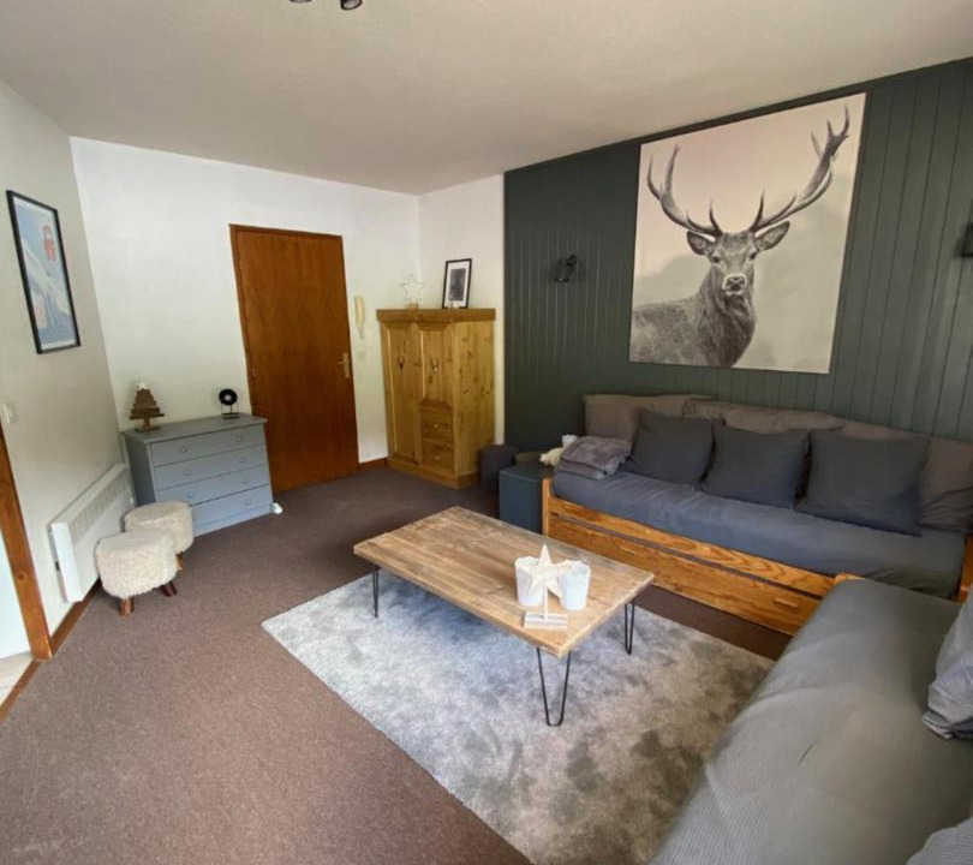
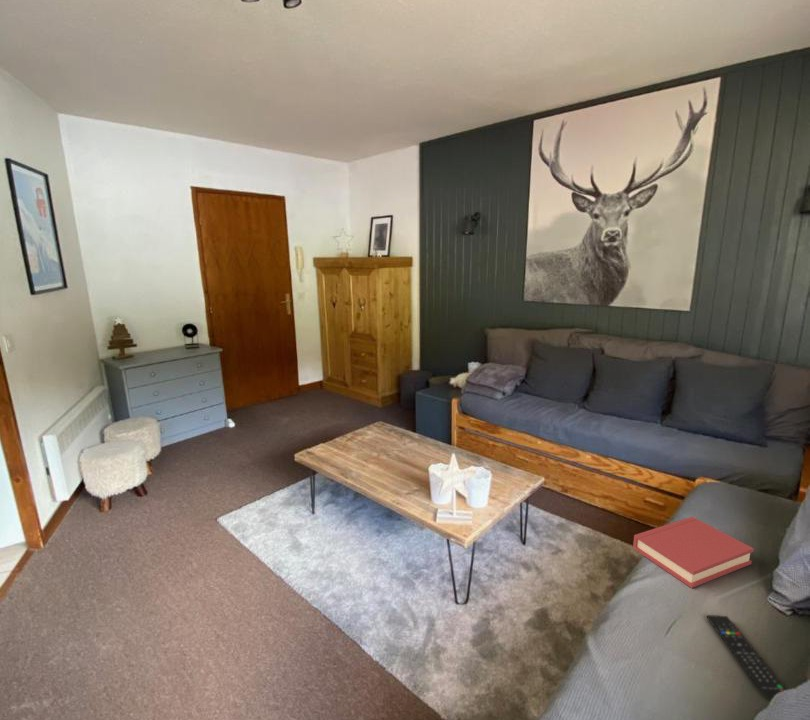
+ remote control [706,614,787,702]
+ hardback book [632,516,755,589]
